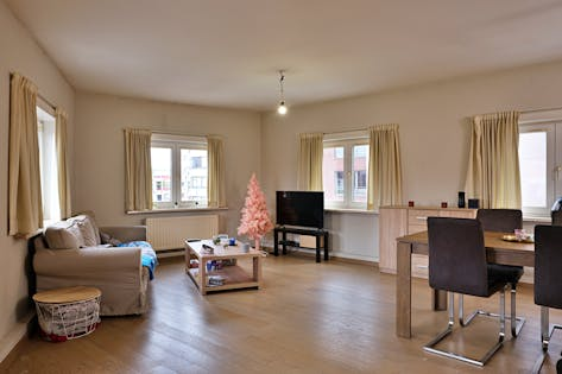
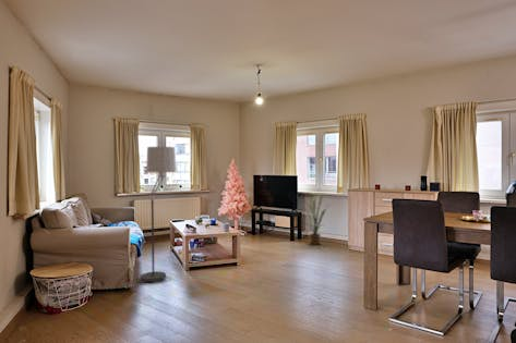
+ floor lamp [139,146,178,284]
+ house plant [303,191,331,245]
